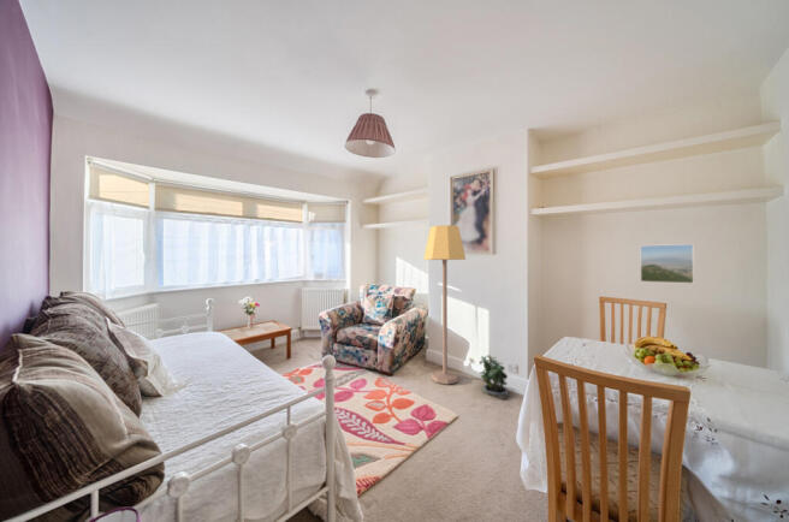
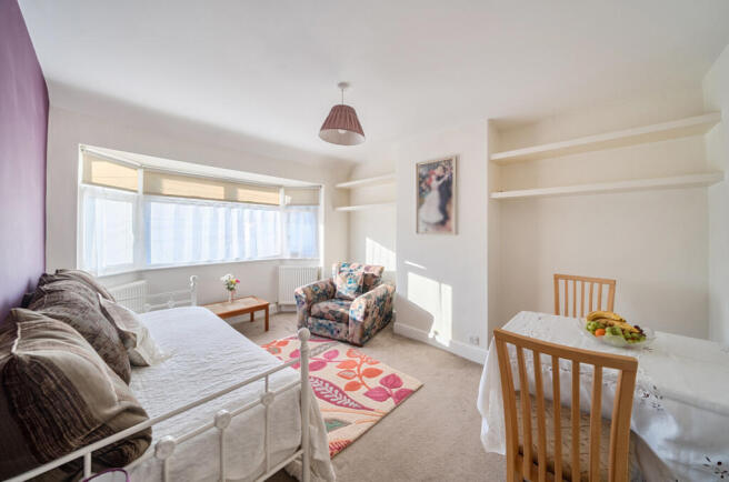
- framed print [639,243,695,285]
- potted plant [479,354,510,401]
- lamp [422,224,467,385]
